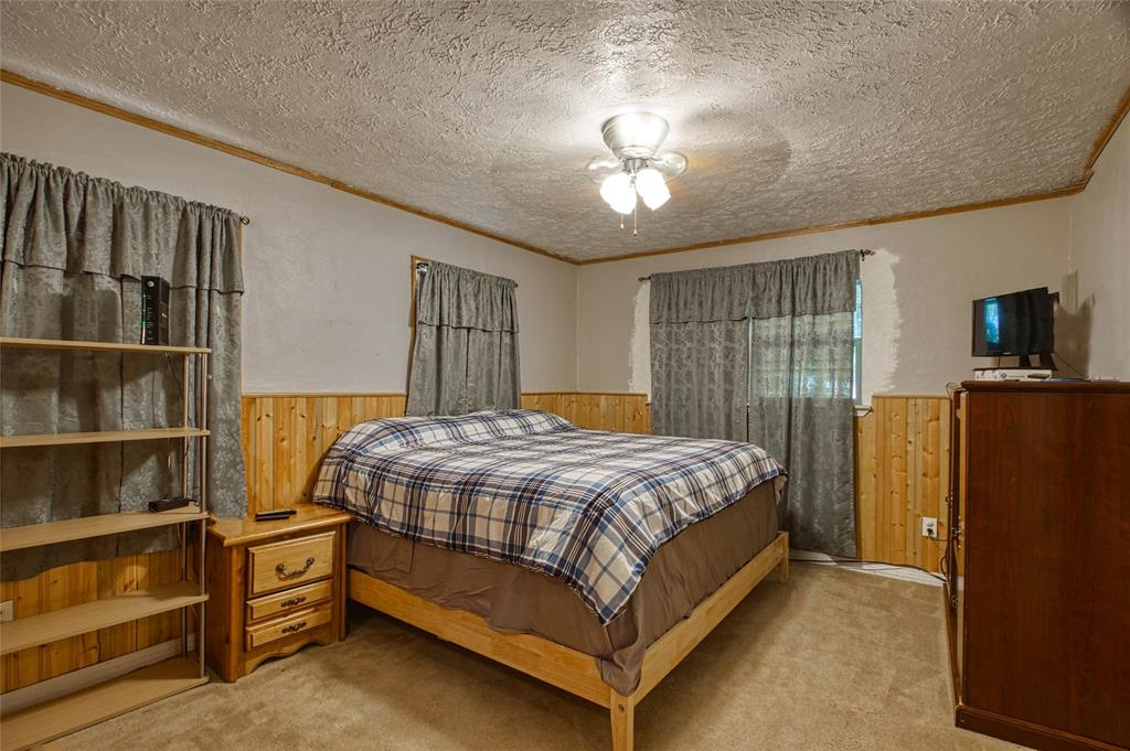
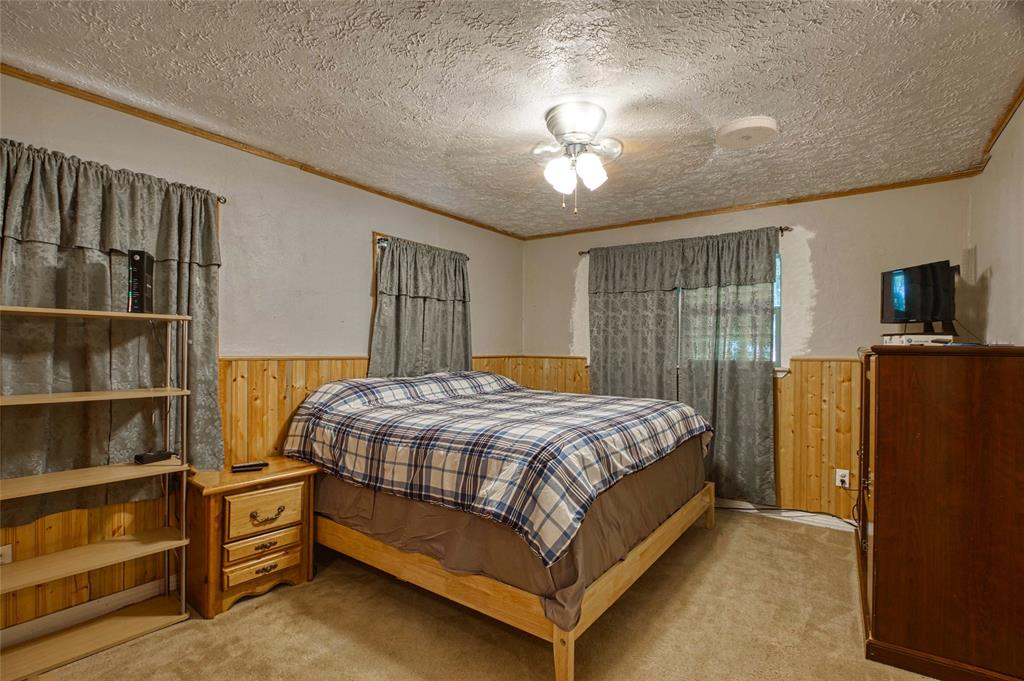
+ smoke detector [715,115,777,150]
